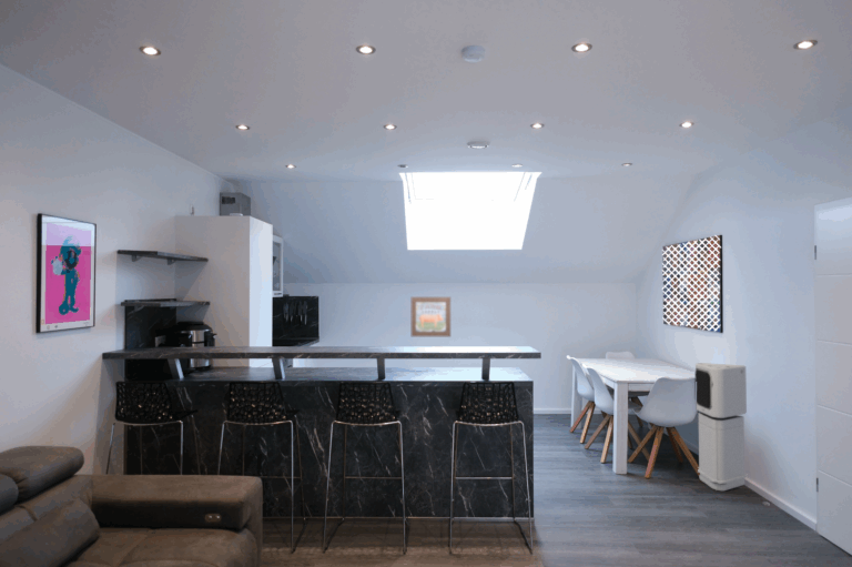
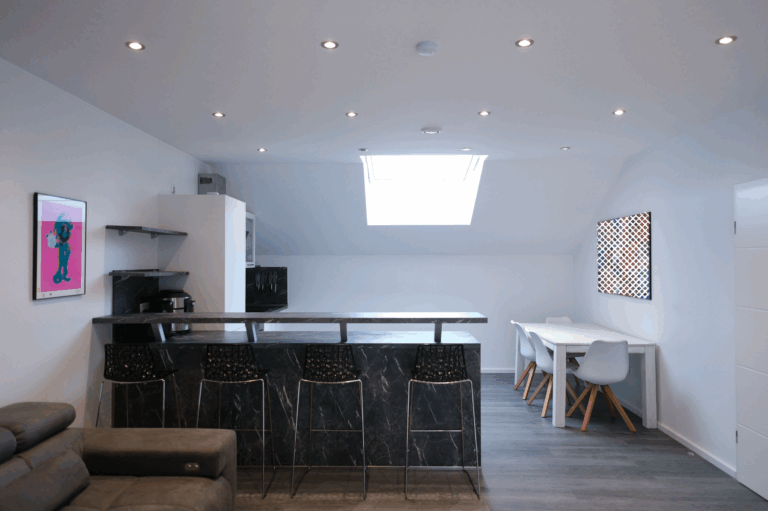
- air purifier [693,362,748,492]
- wall art [410,296,452,338]
